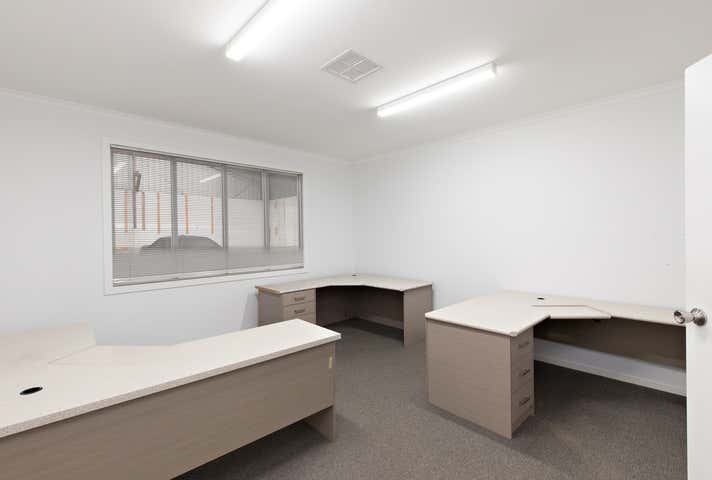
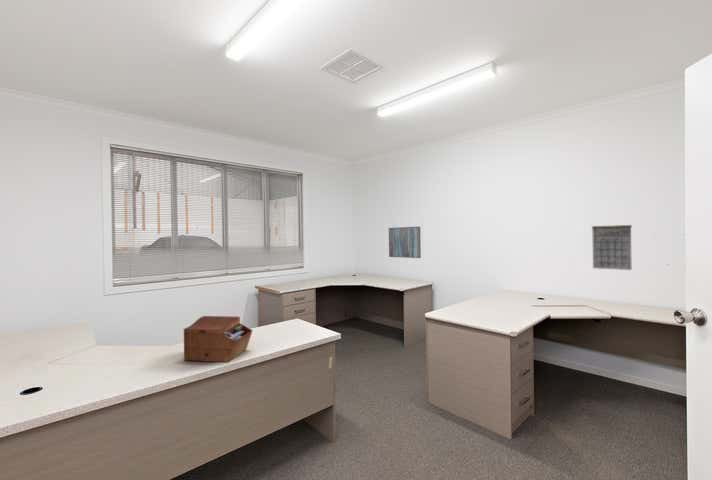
+ wall art [388,226,422,259]
+ sewing box [183,315,254,364]
+ calendar [591,215,633,271]
